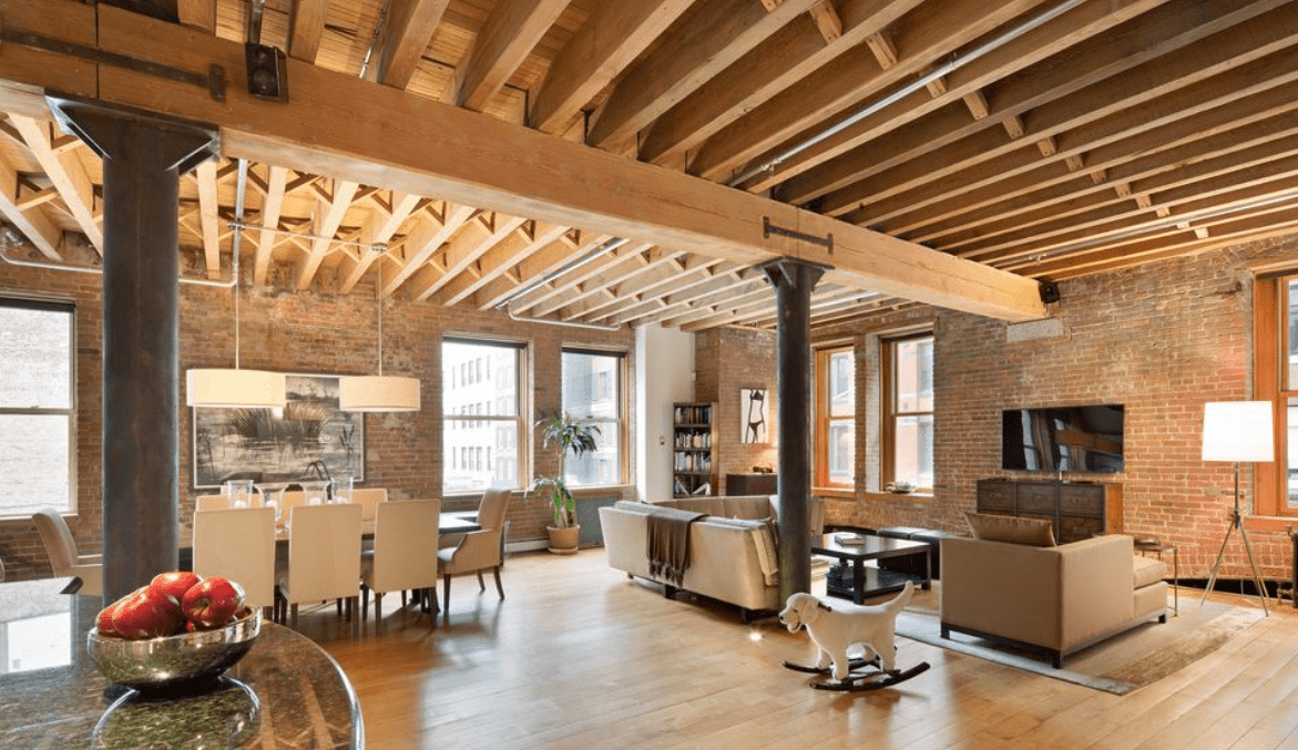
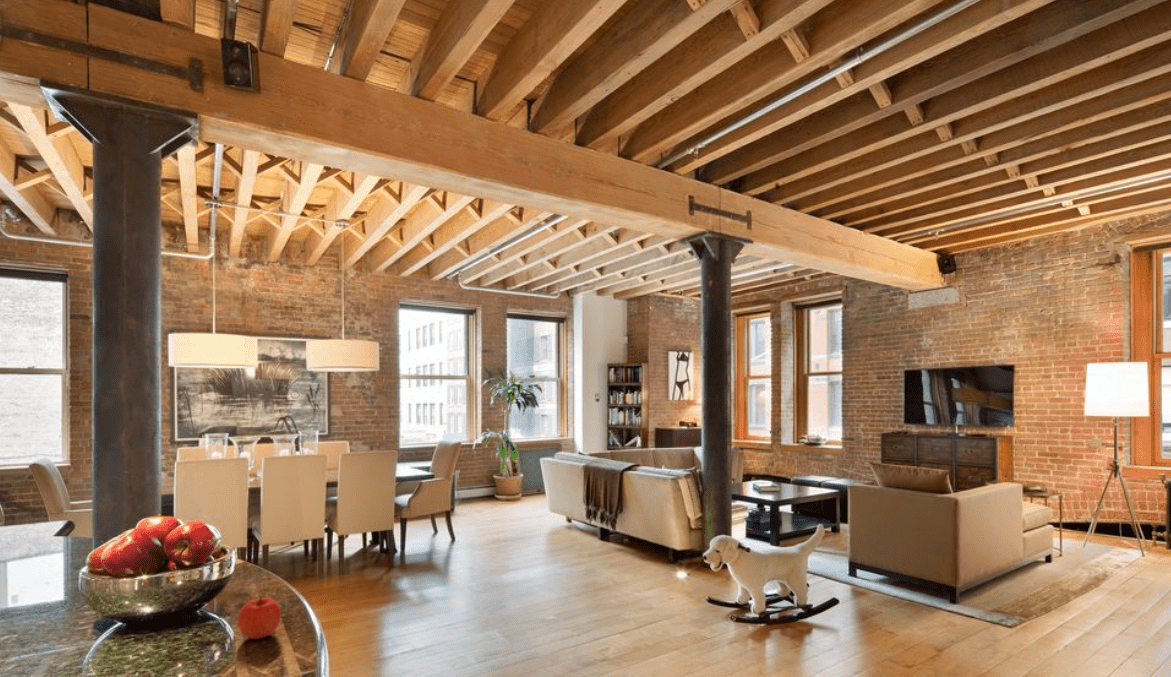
+ apple [237,595,282,640]
